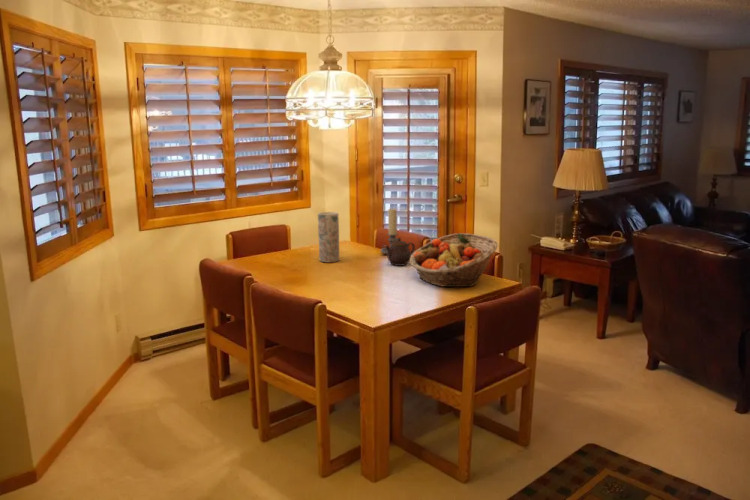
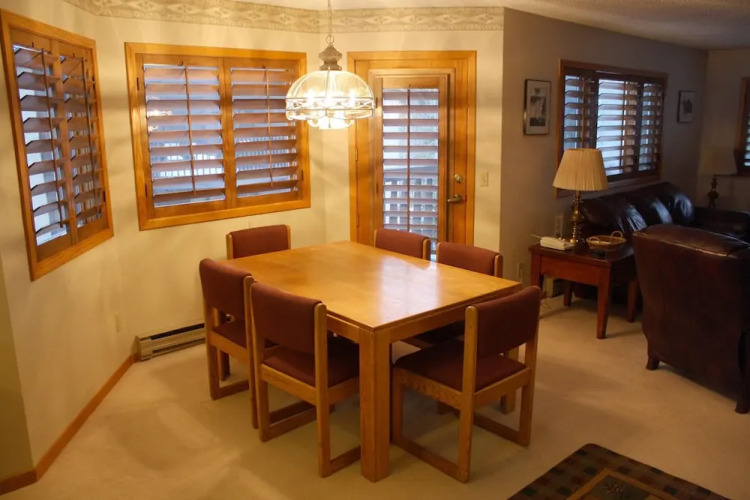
- vase [317,211,340,263]
- candle holder [380,207,399,256]
- fruit basket [409,232,499,288]
- teapot [385,237,416,267]
